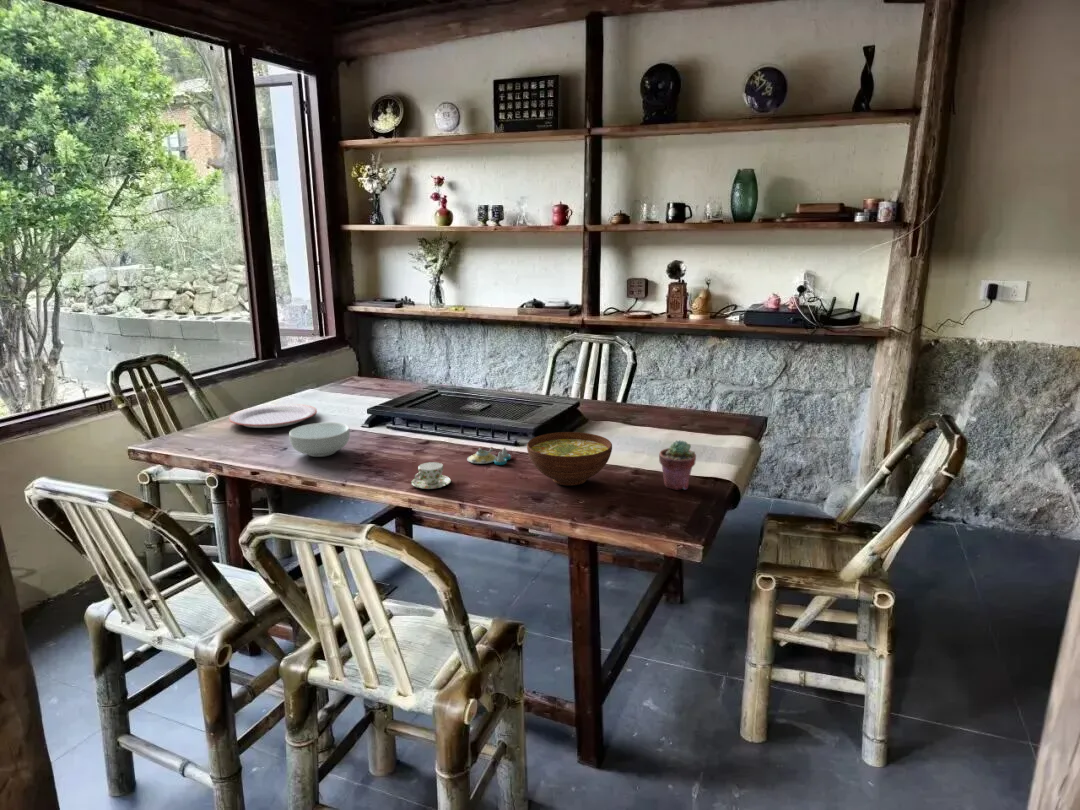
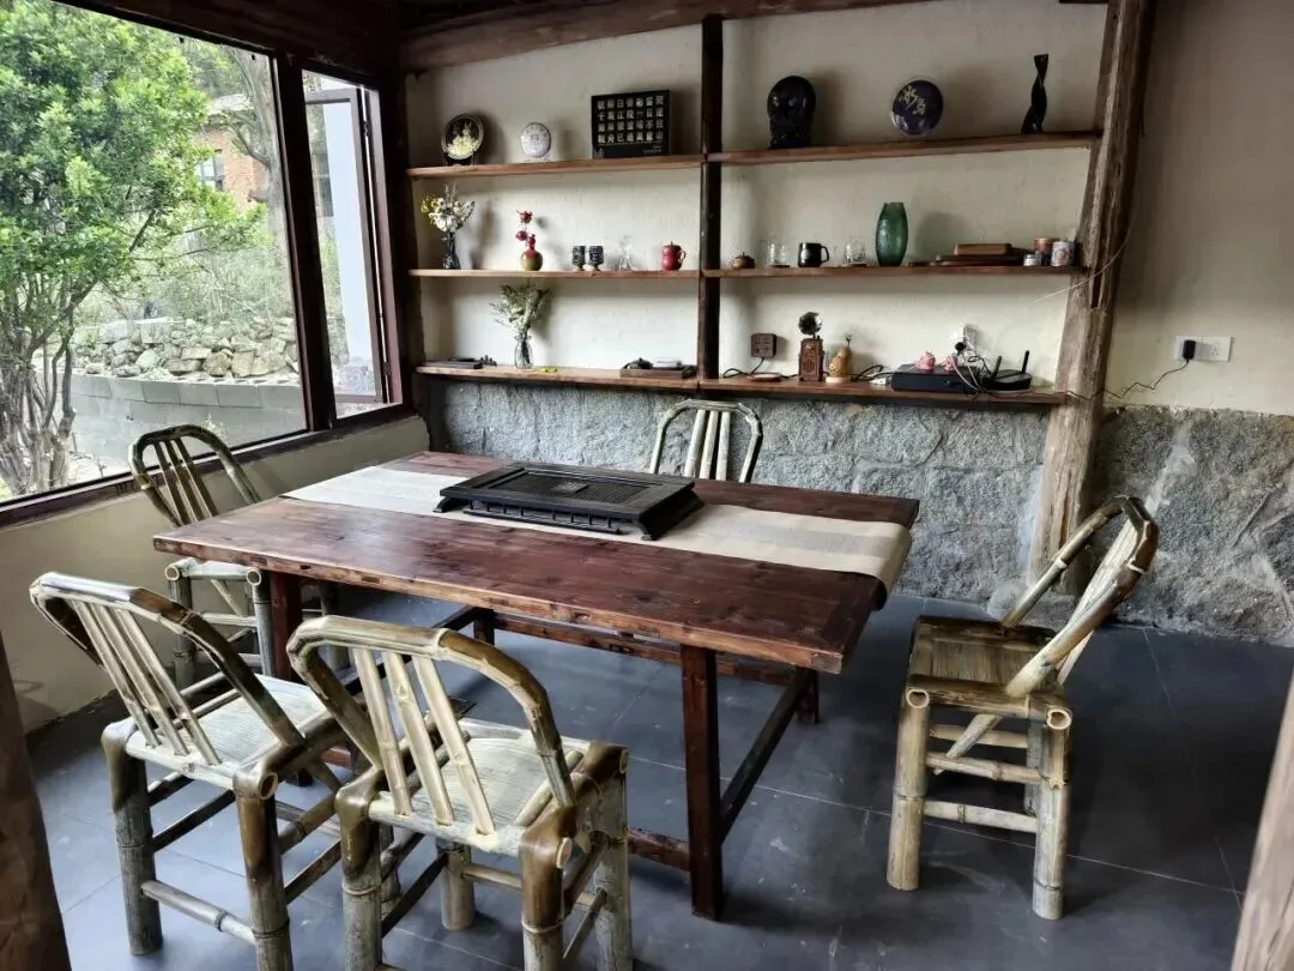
- cereal bowl [288,422,351,458]
- salt and pepper shaker set [466,446,512,466]
- bowl [526,431,613,486]
- potted succulent [658,439,697,491]
- plate [228,403,318,429]
- teacup [410,461,452,490]
